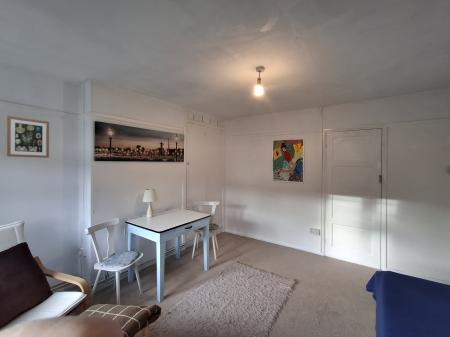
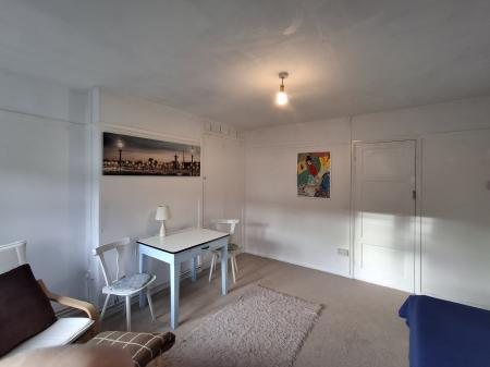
- wall art [6,115,50,159]
